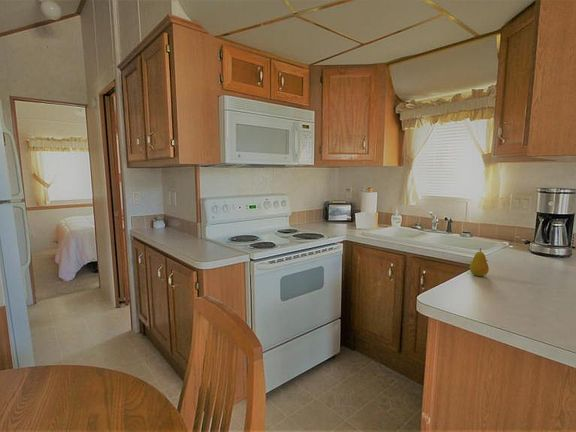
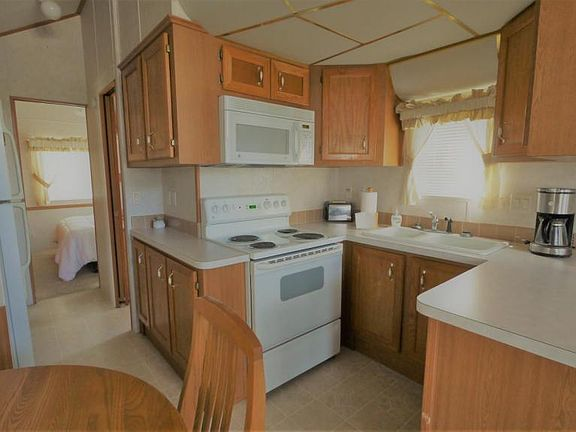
- fruit [469,247,490,277]
